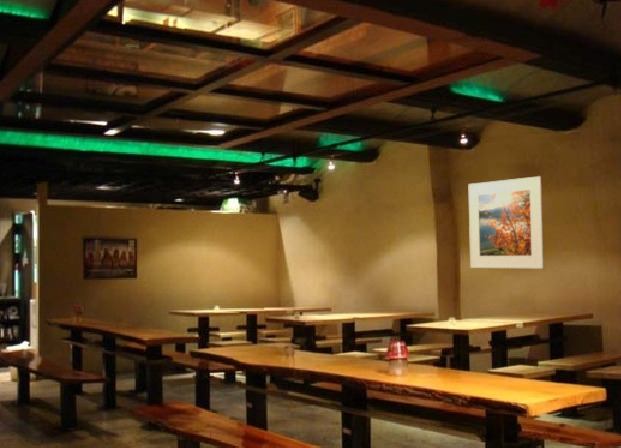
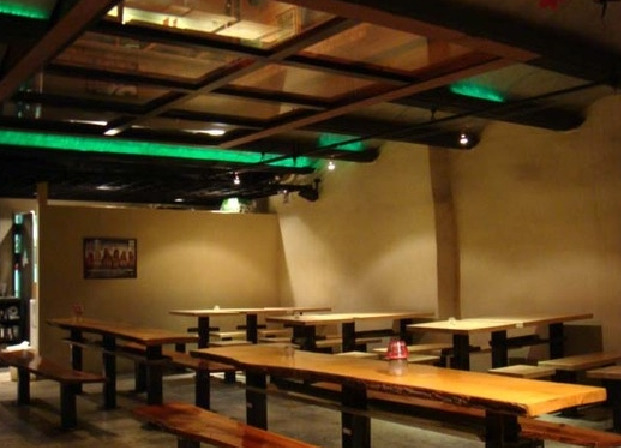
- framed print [467,175,545,270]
